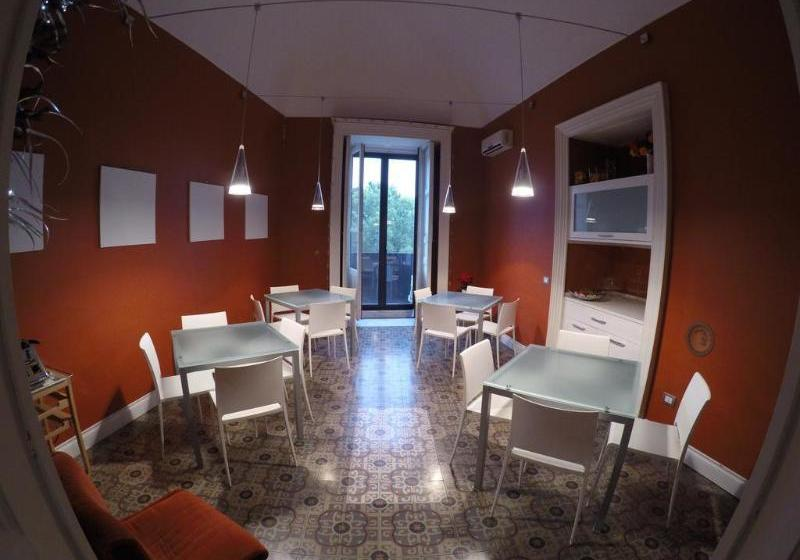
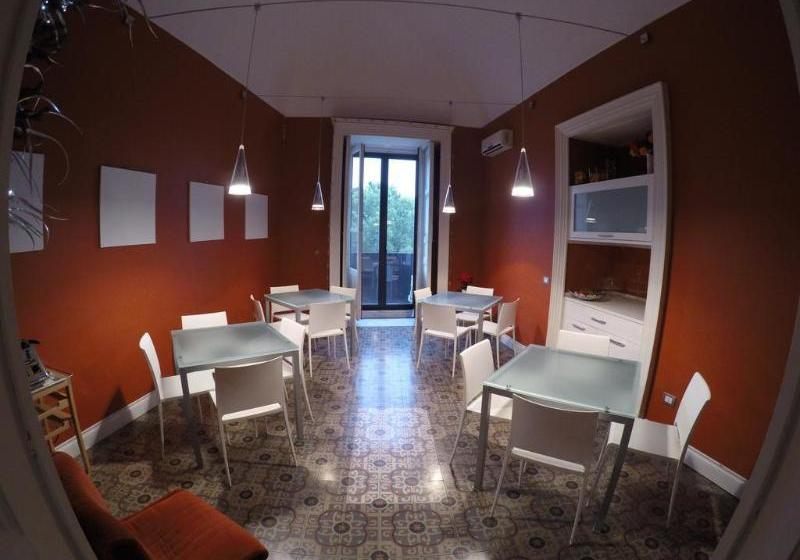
- decorative plate [685,320,716,358]
